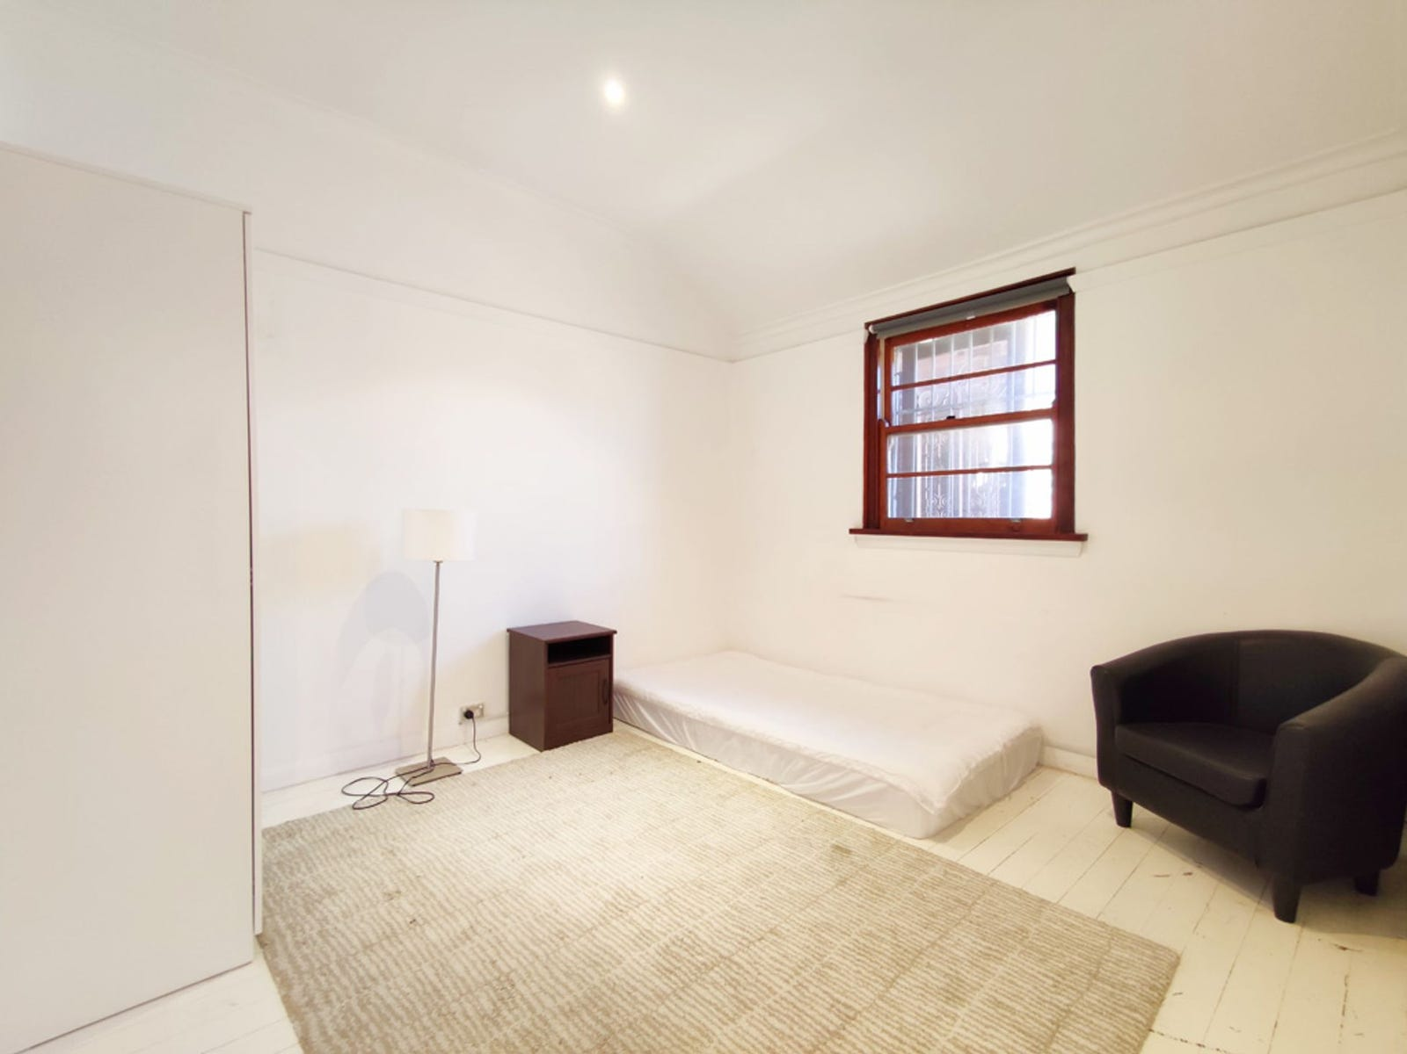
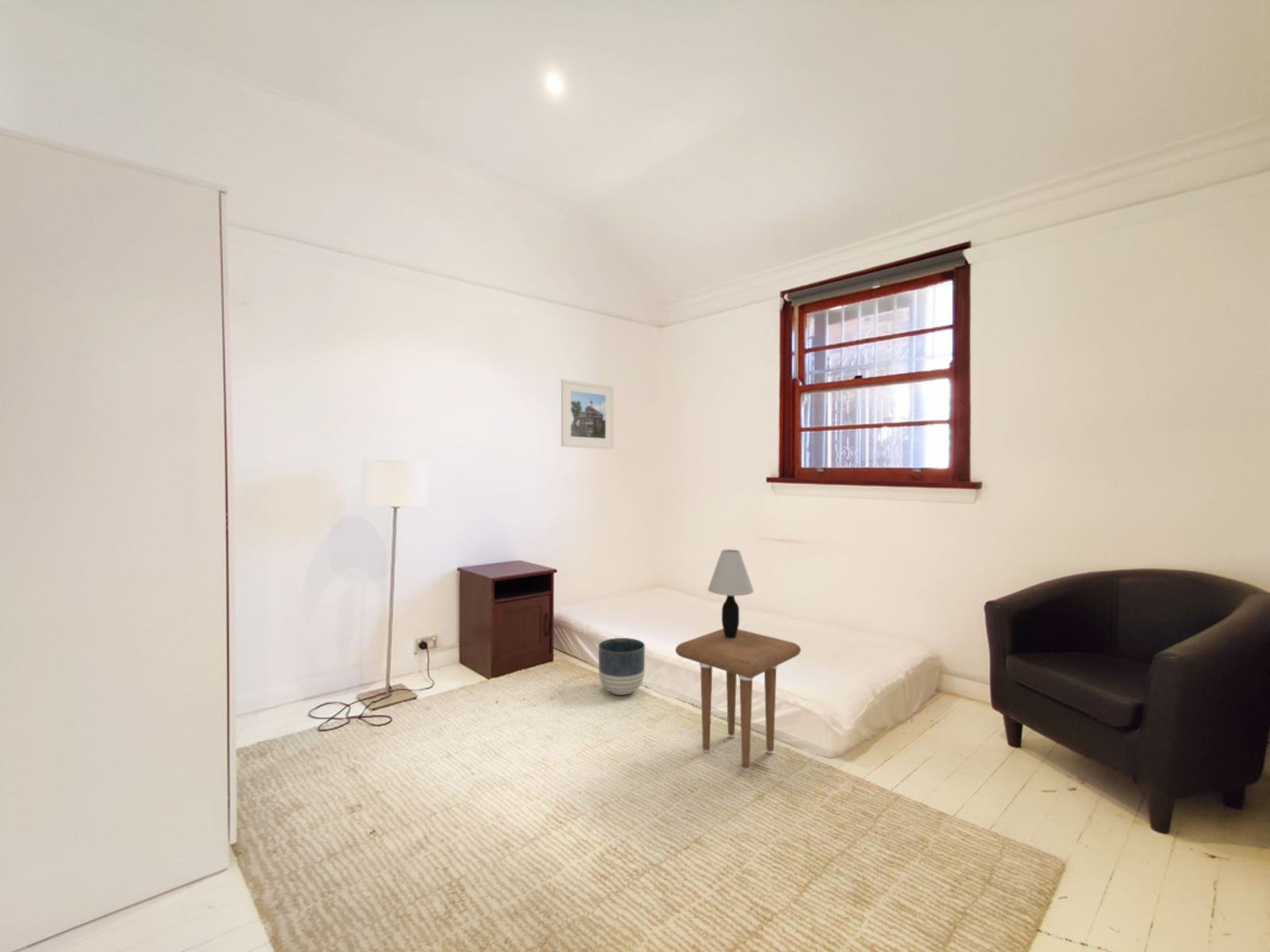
+ planter [598,637,645,696]
+ side table [675,628,802,772]
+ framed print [560,378,614,450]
+ table lamp [706,548,754,639]
